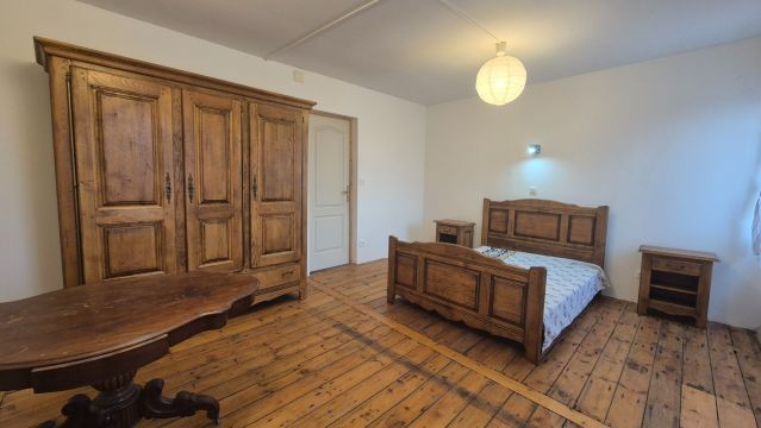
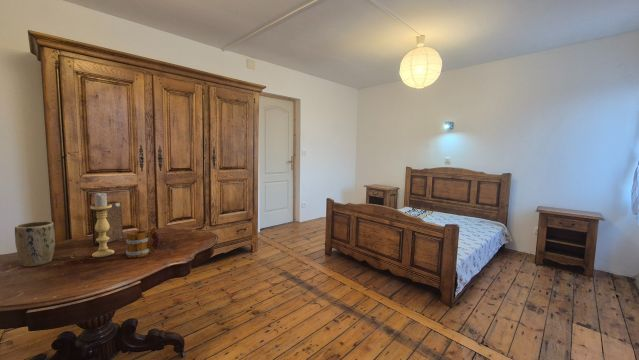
+ plant pot [14,220,56,268]
+ candle holder [90,191,115,258]
+ book [89,200,124,246]
+ mug [125,226,161,259]
